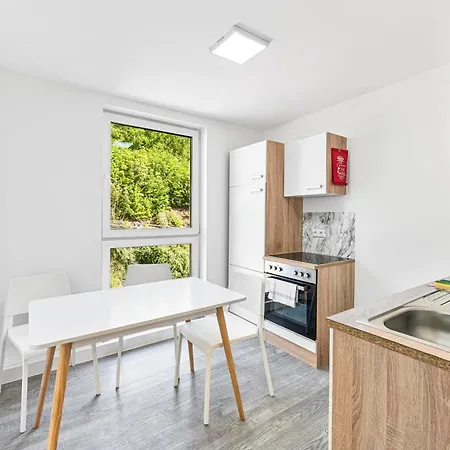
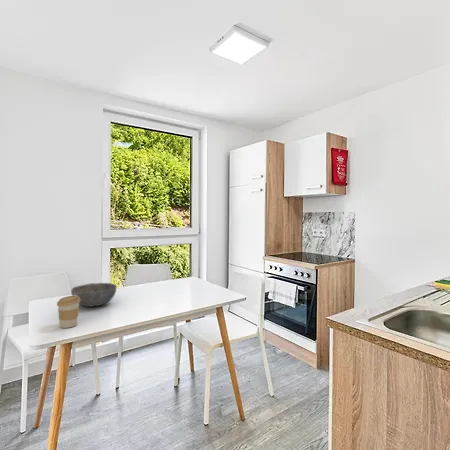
+ bowl [70,282,118,308]
+ coffee cup [56,295,80,329]
